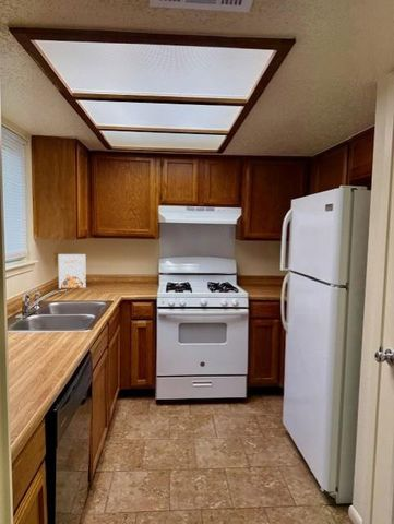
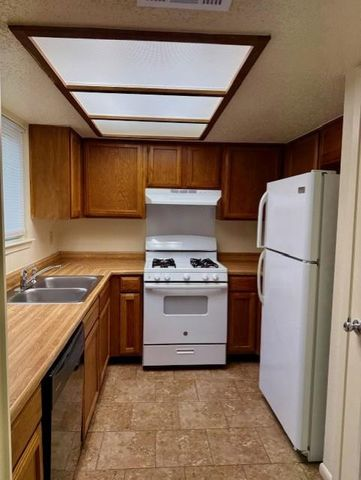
- cereal box [58,253,86,289]
